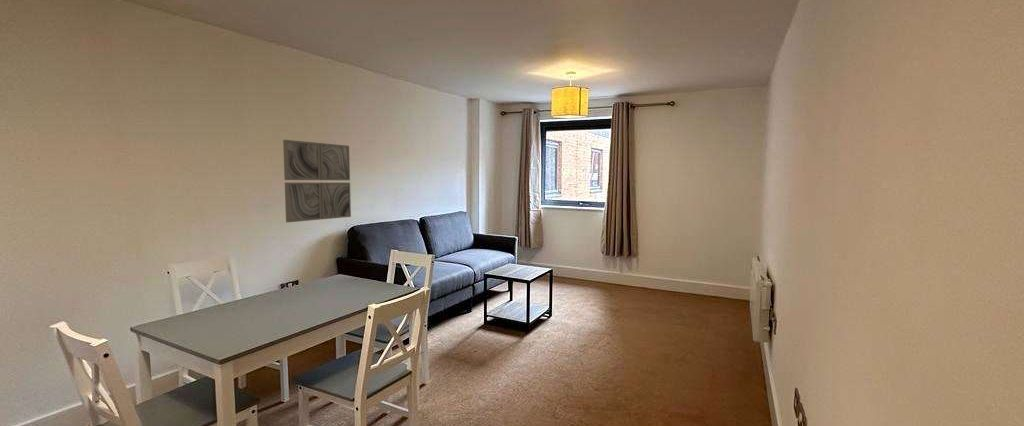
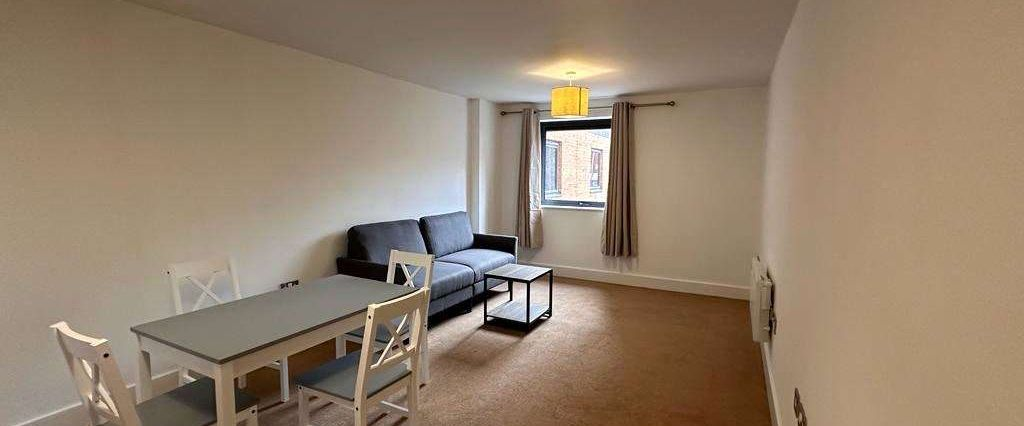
- wall art [282,139,352,223]
